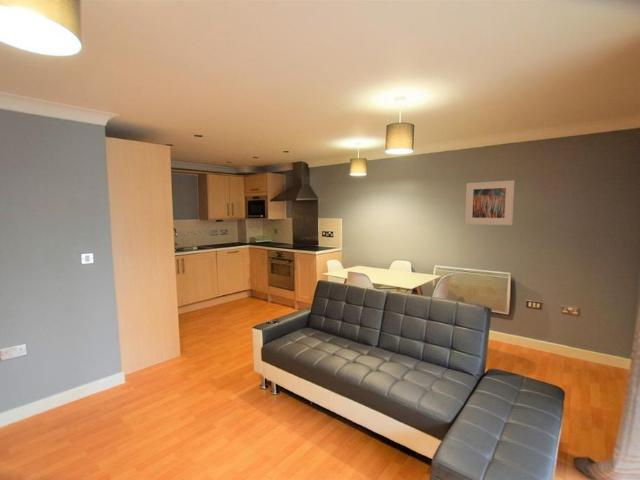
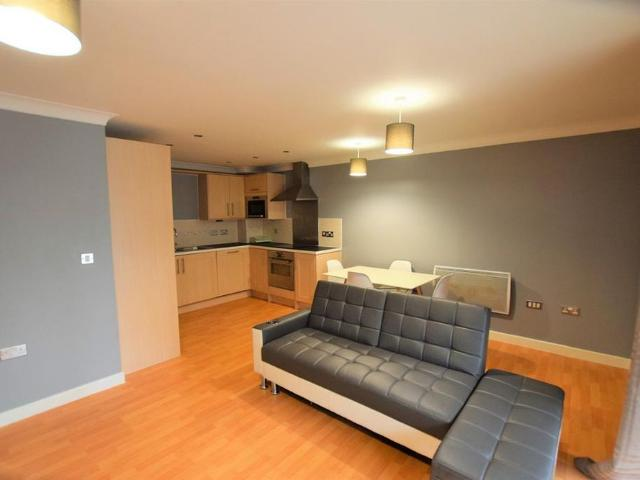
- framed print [464,179,515,226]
